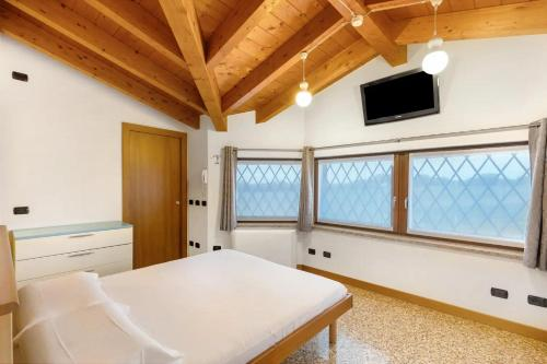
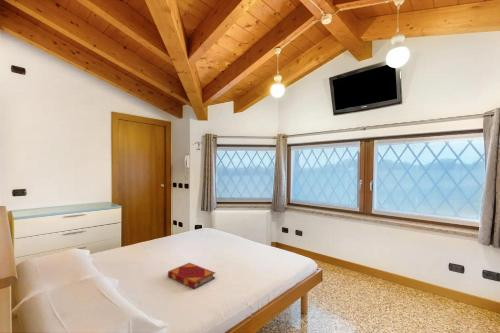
+ hardback book [167,262,216,290]
